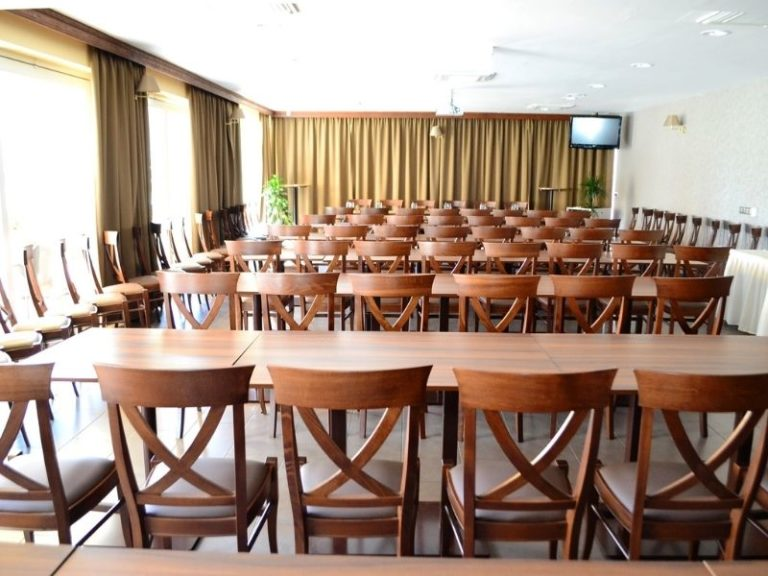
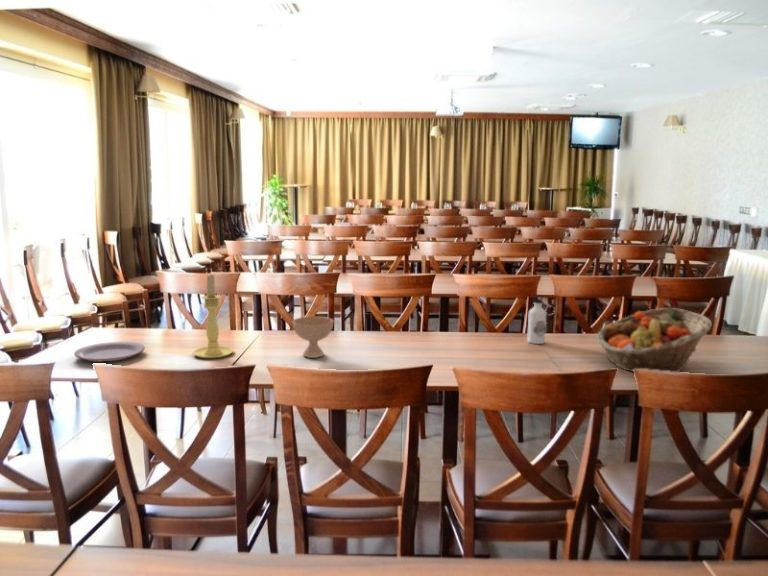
+ water bottle [526,294,556,345]
+ candle holder [192,273,234,359]
+ plate [73,341,146,363]
+ bowl [292,315,334,359]
+ fruit basket [596,307,713,373]
